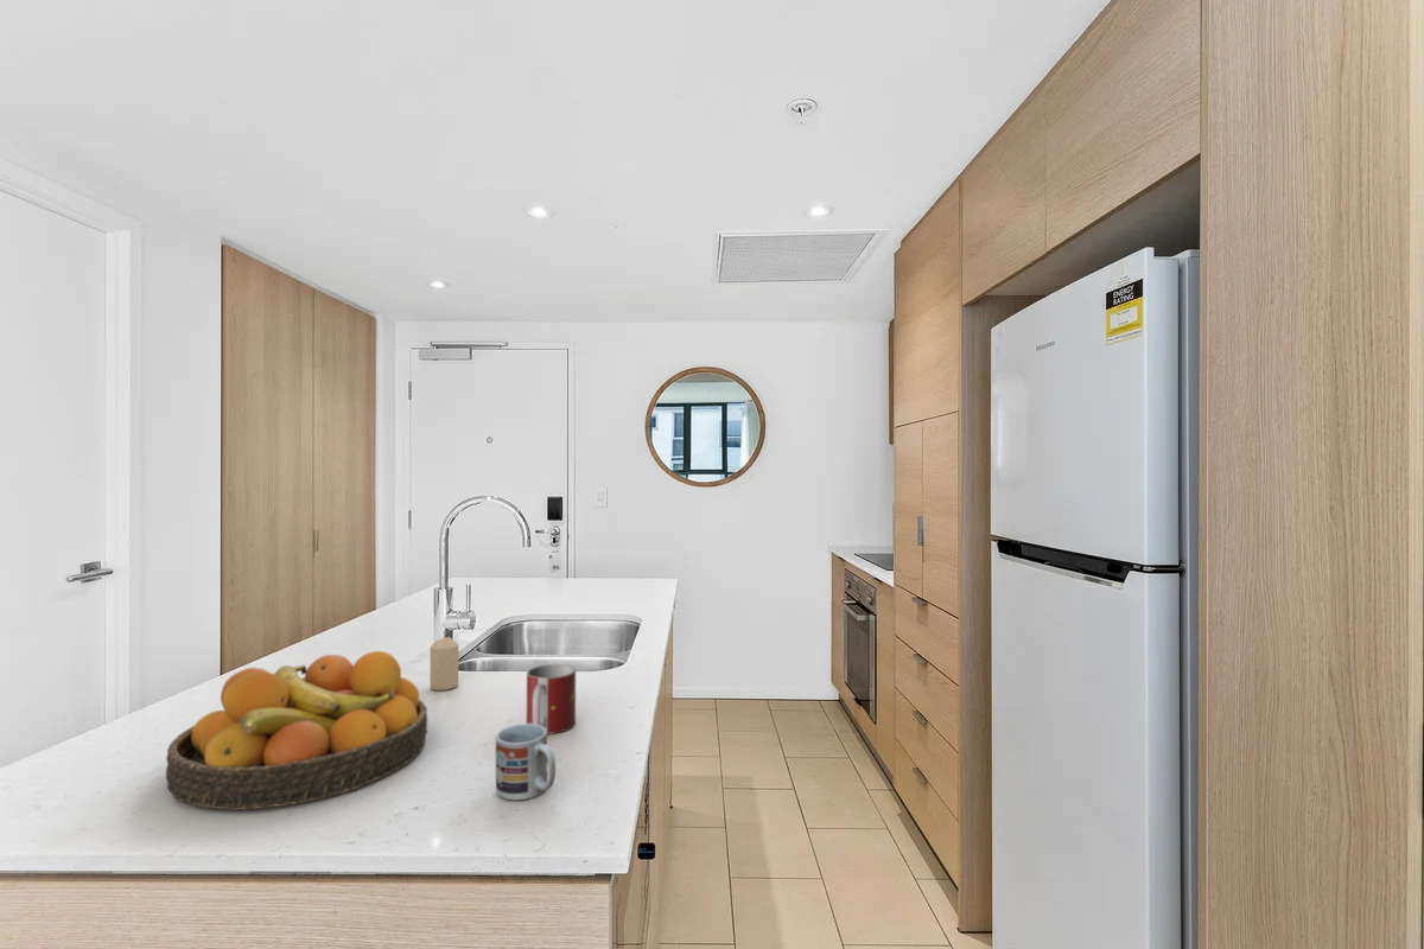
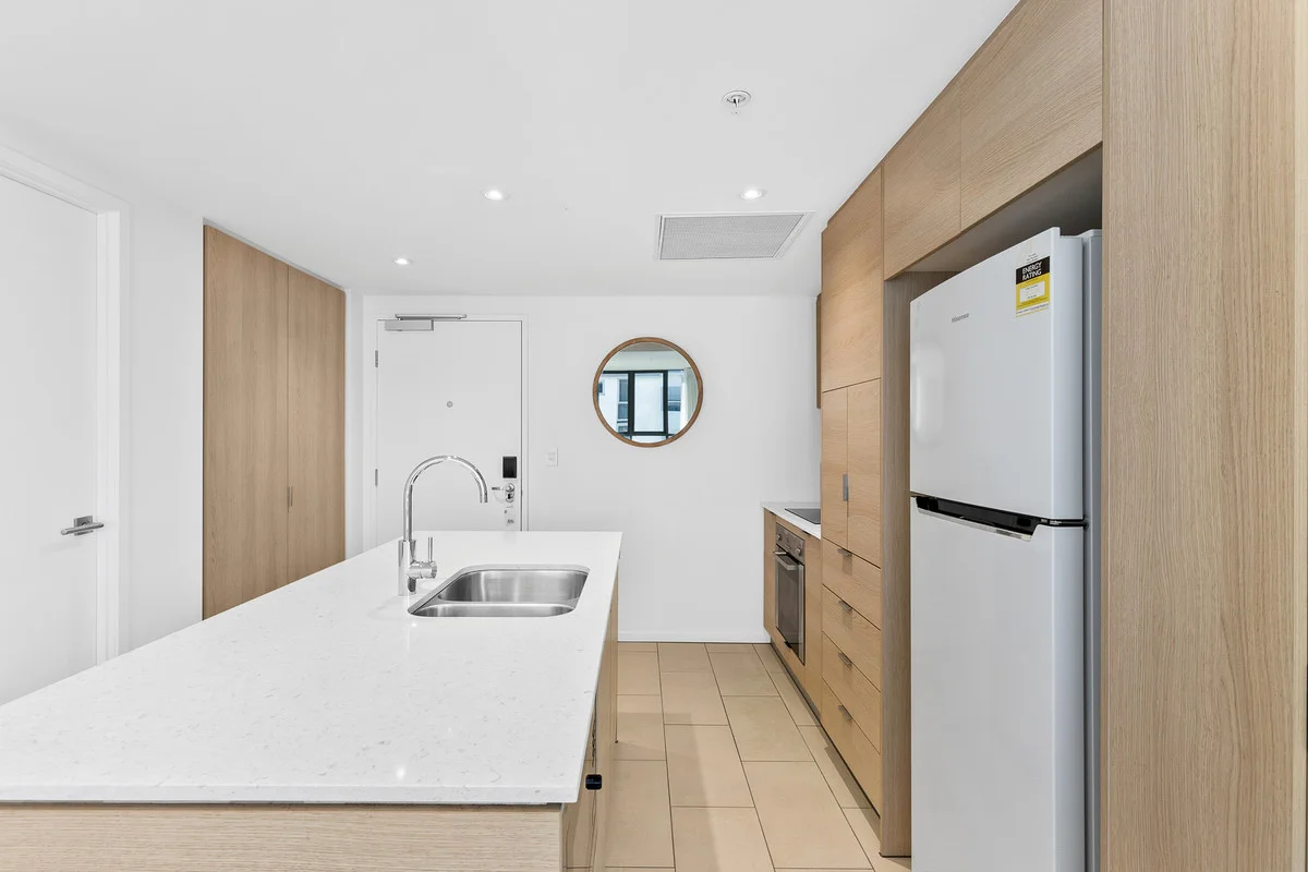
- candle [430,636,459,692]
- fruit bowl [165,650,428,811]
- mug [526,663,577,735]
- cup [494,722,557,802]
